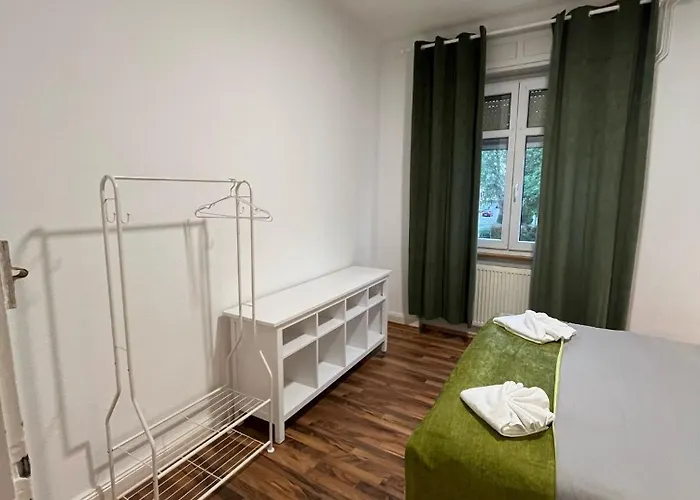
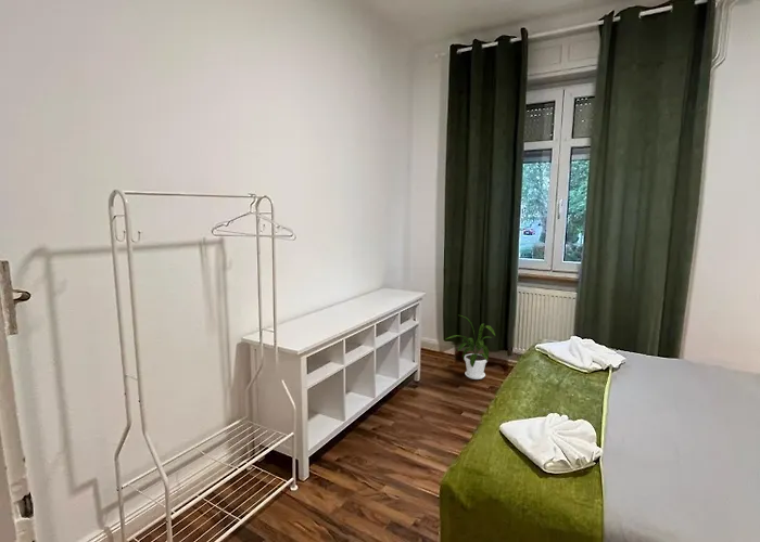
+ house plant [445,314,496,380]
